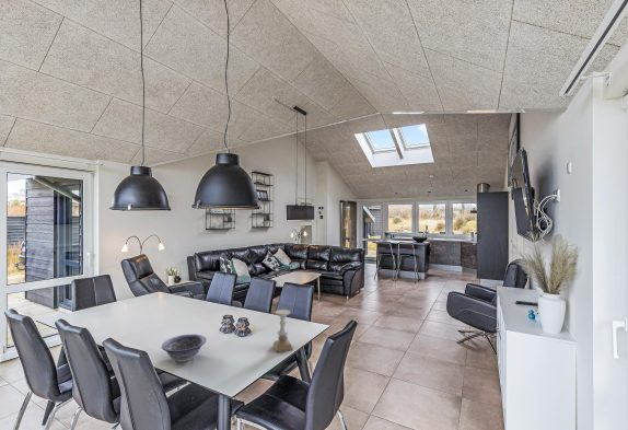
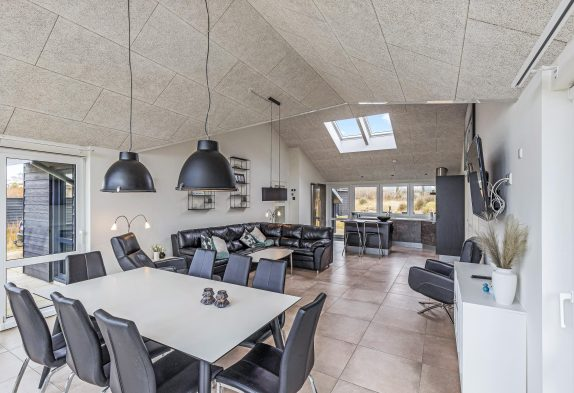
- decorative bowl [161,334,207,363]
- candle holder [272,309,294,353]
